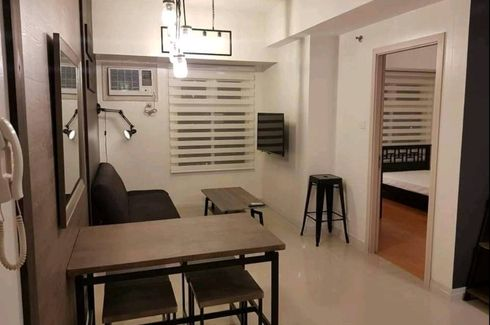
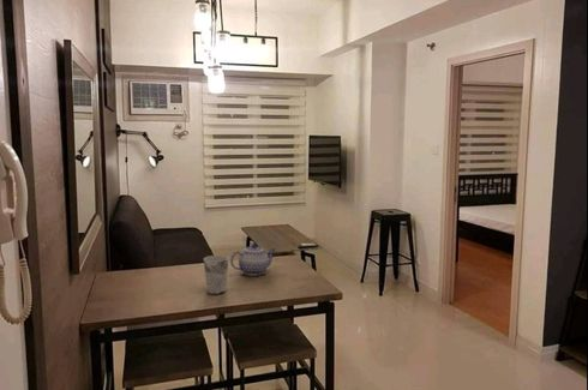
+ cup [203,254,229,295]
+ teapot [229,242,277,276]
